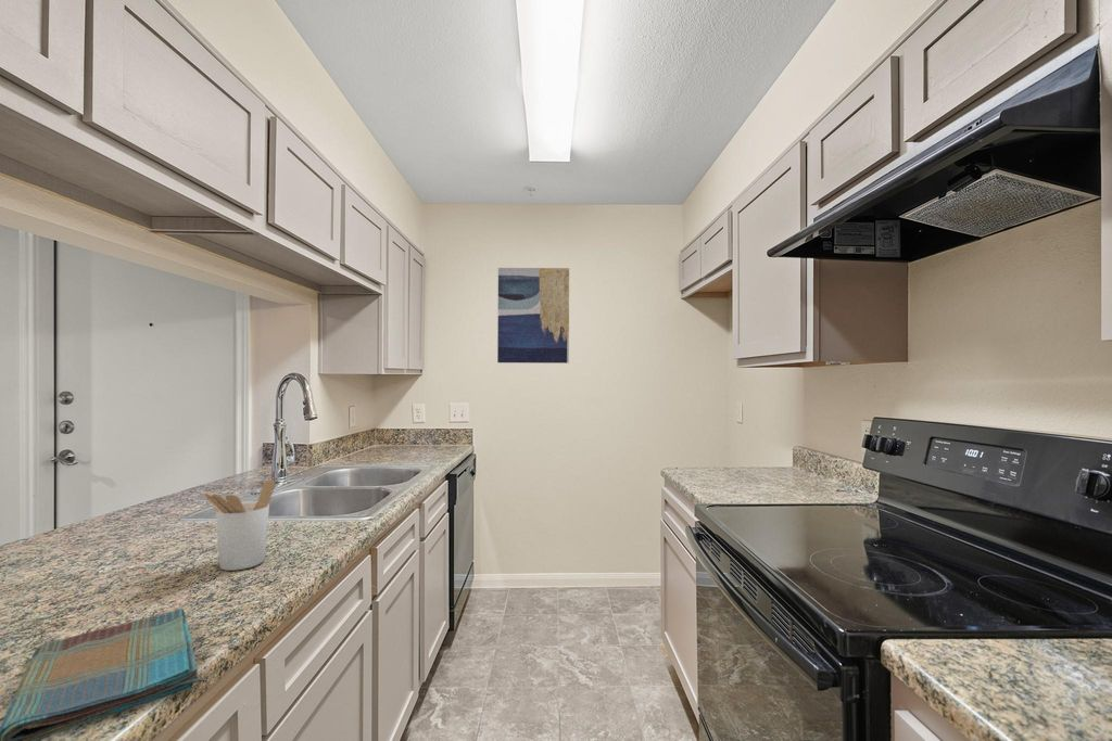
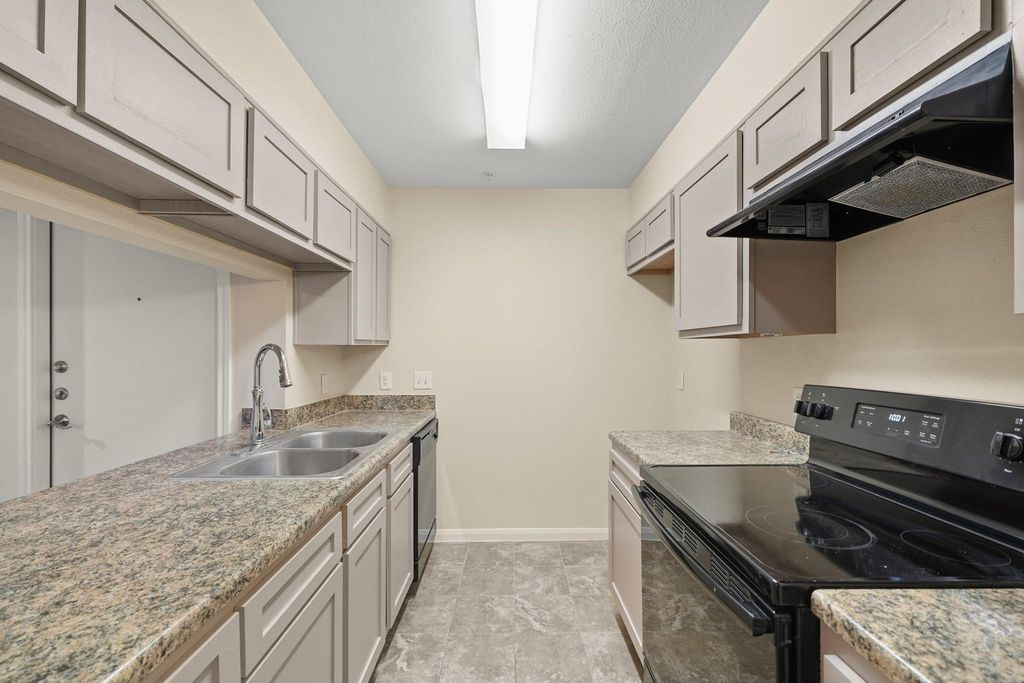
- utensil holder [203,480,277,572]
- dish towel [0,608,200,741]
- wall art [496,267,570,365]
